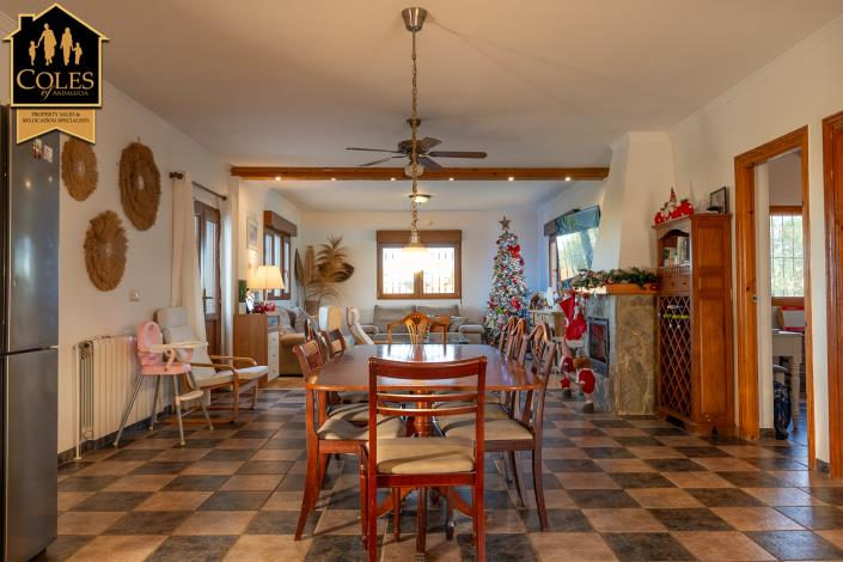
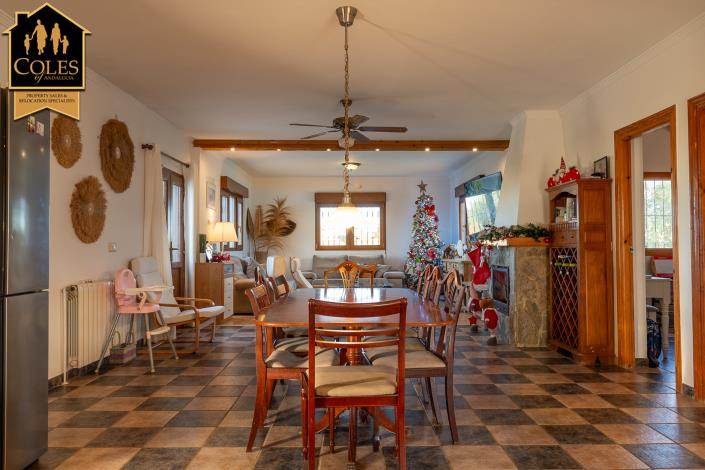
+ basket [108,330,137,365]
